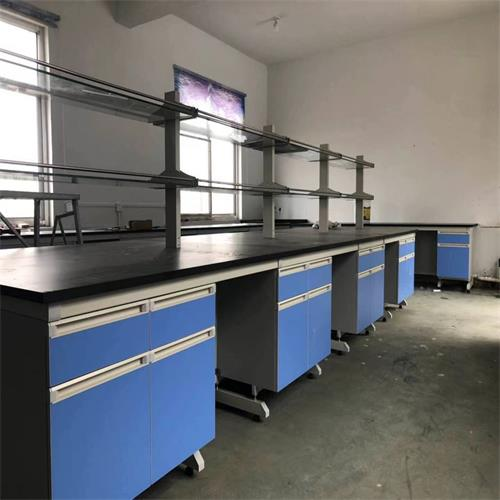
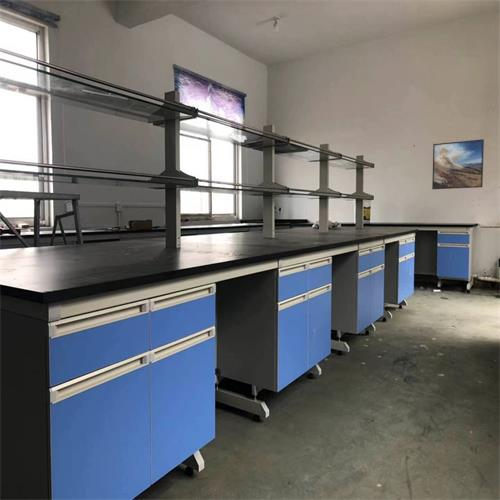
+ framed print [431,138,485,190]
